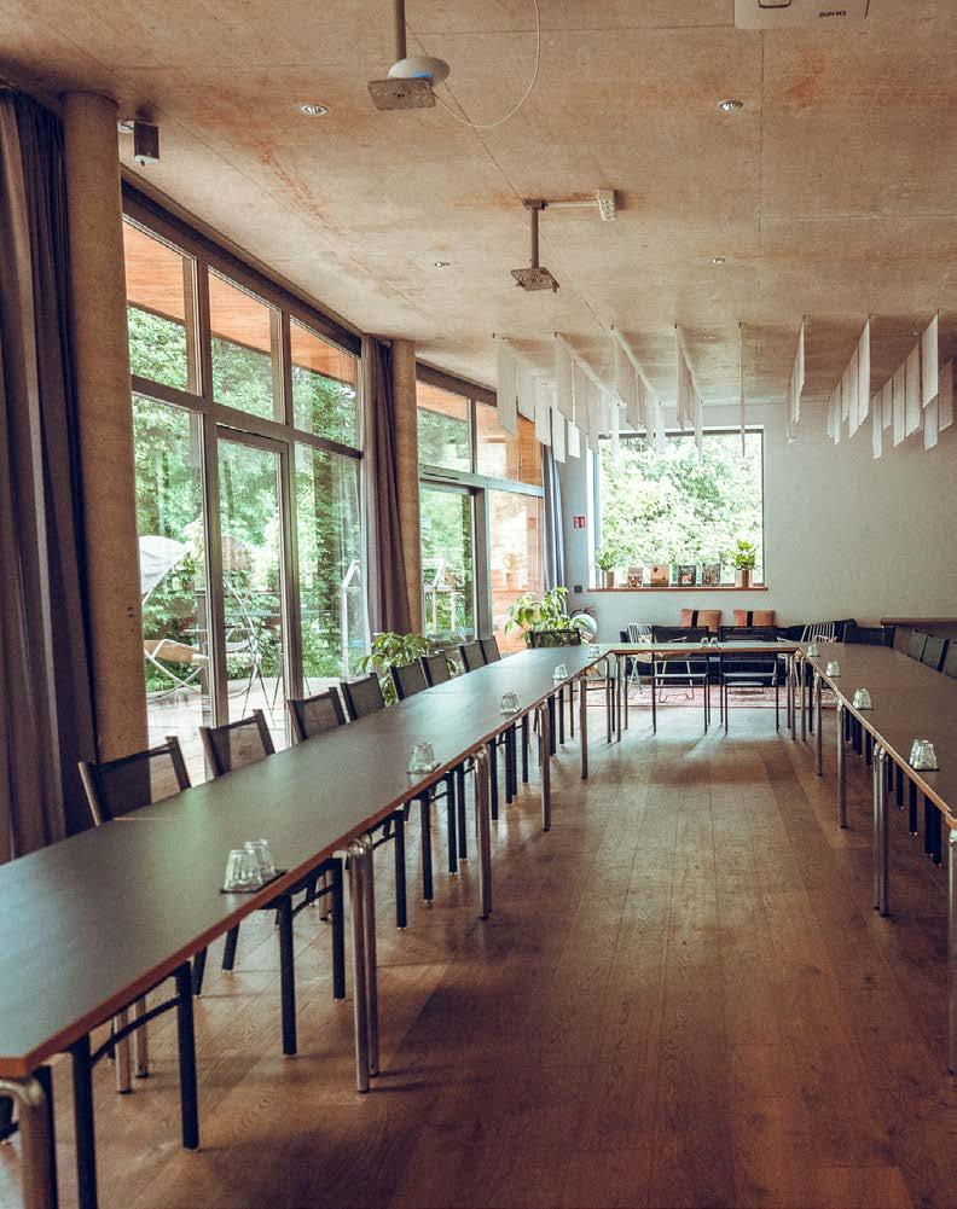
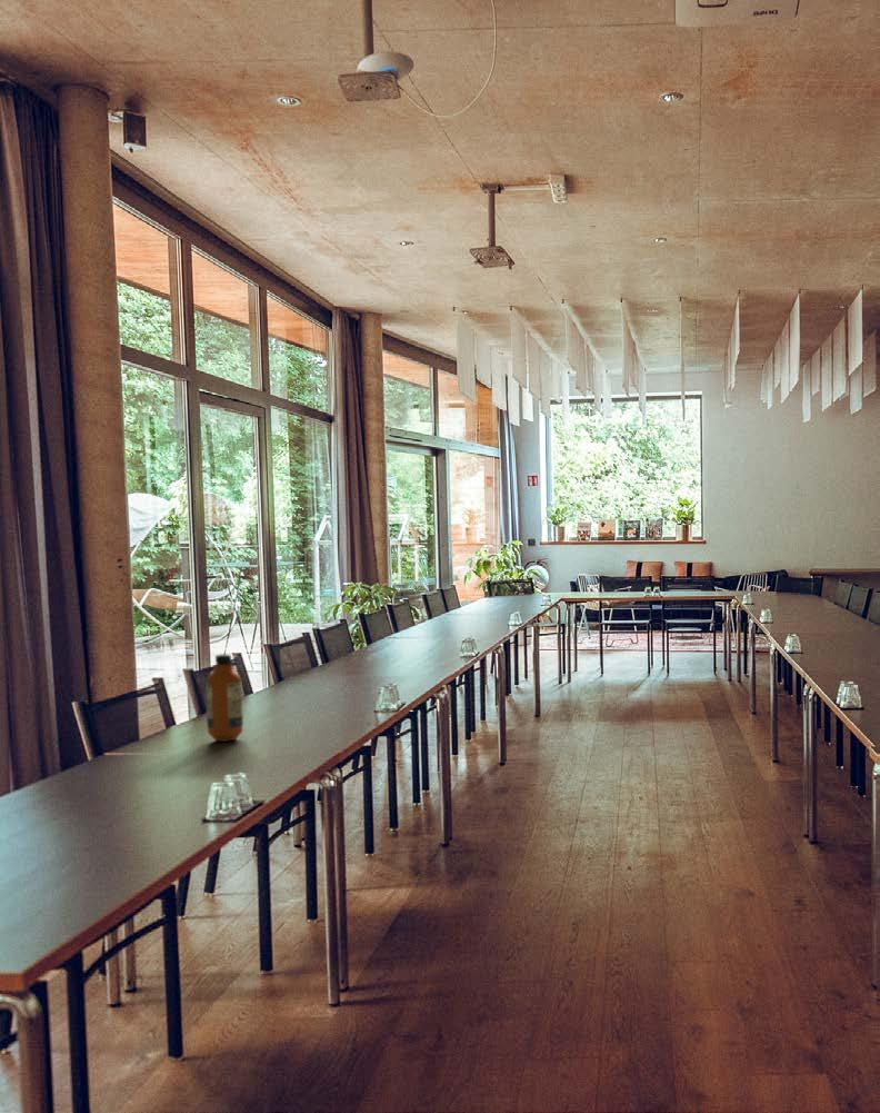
+ bottle [204,653,244,743]
